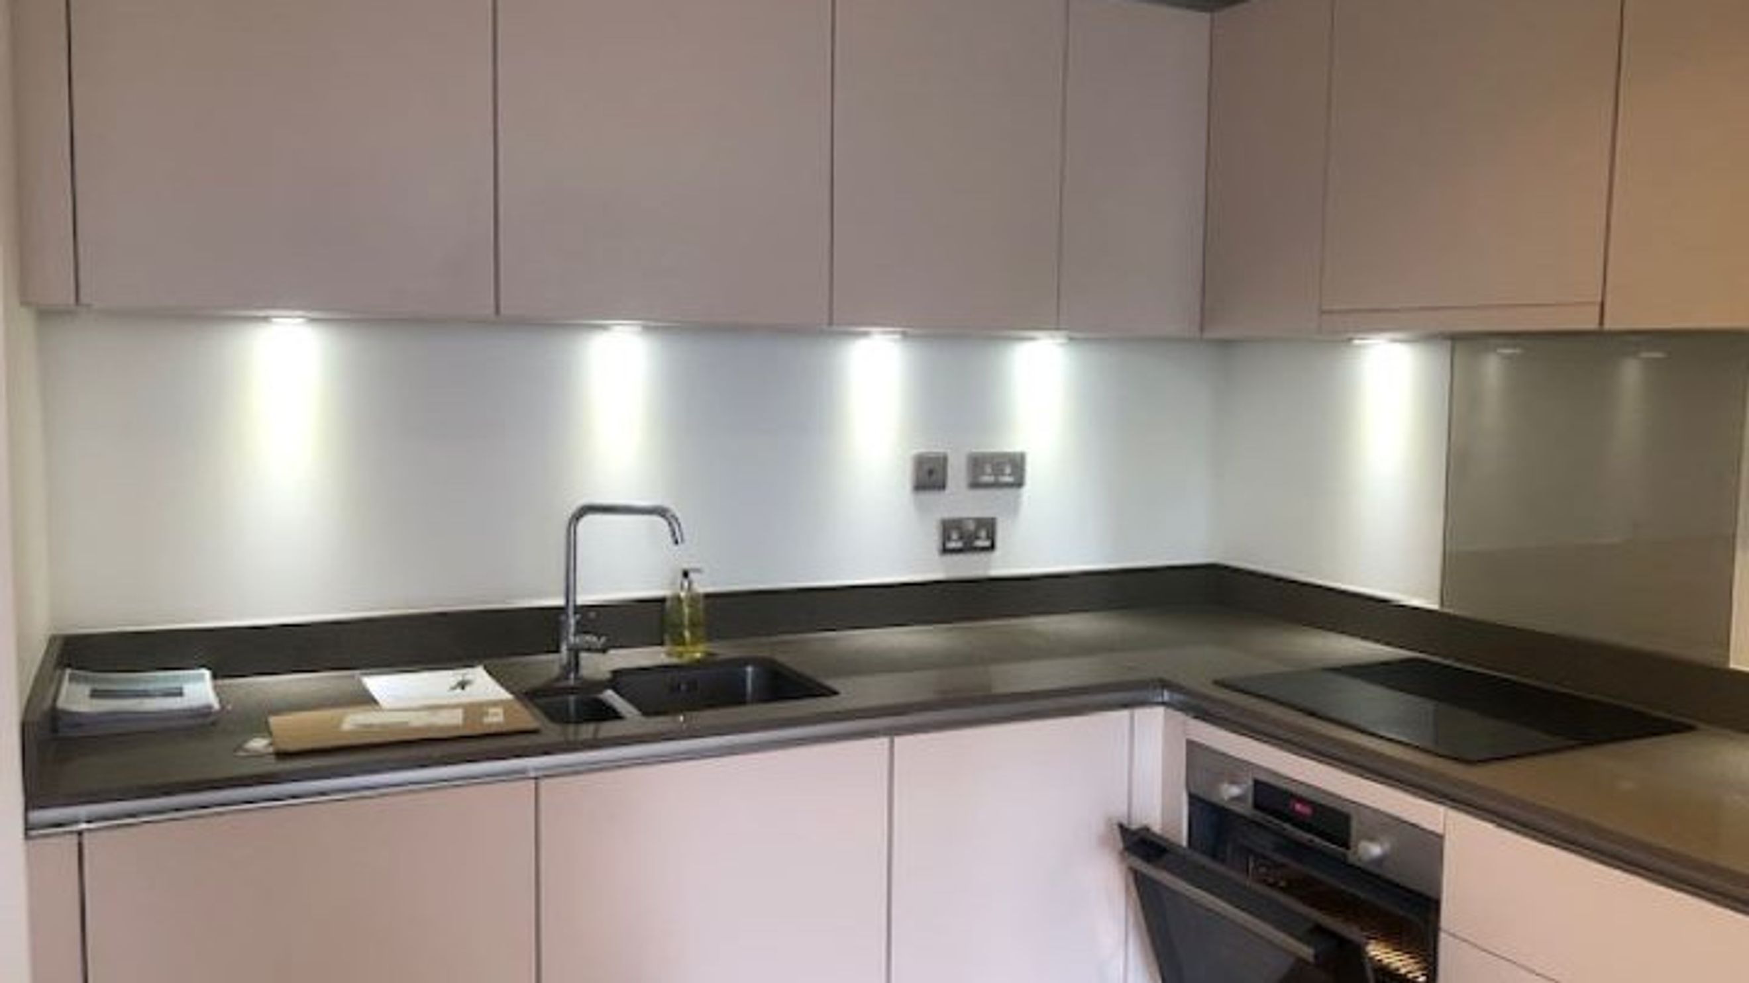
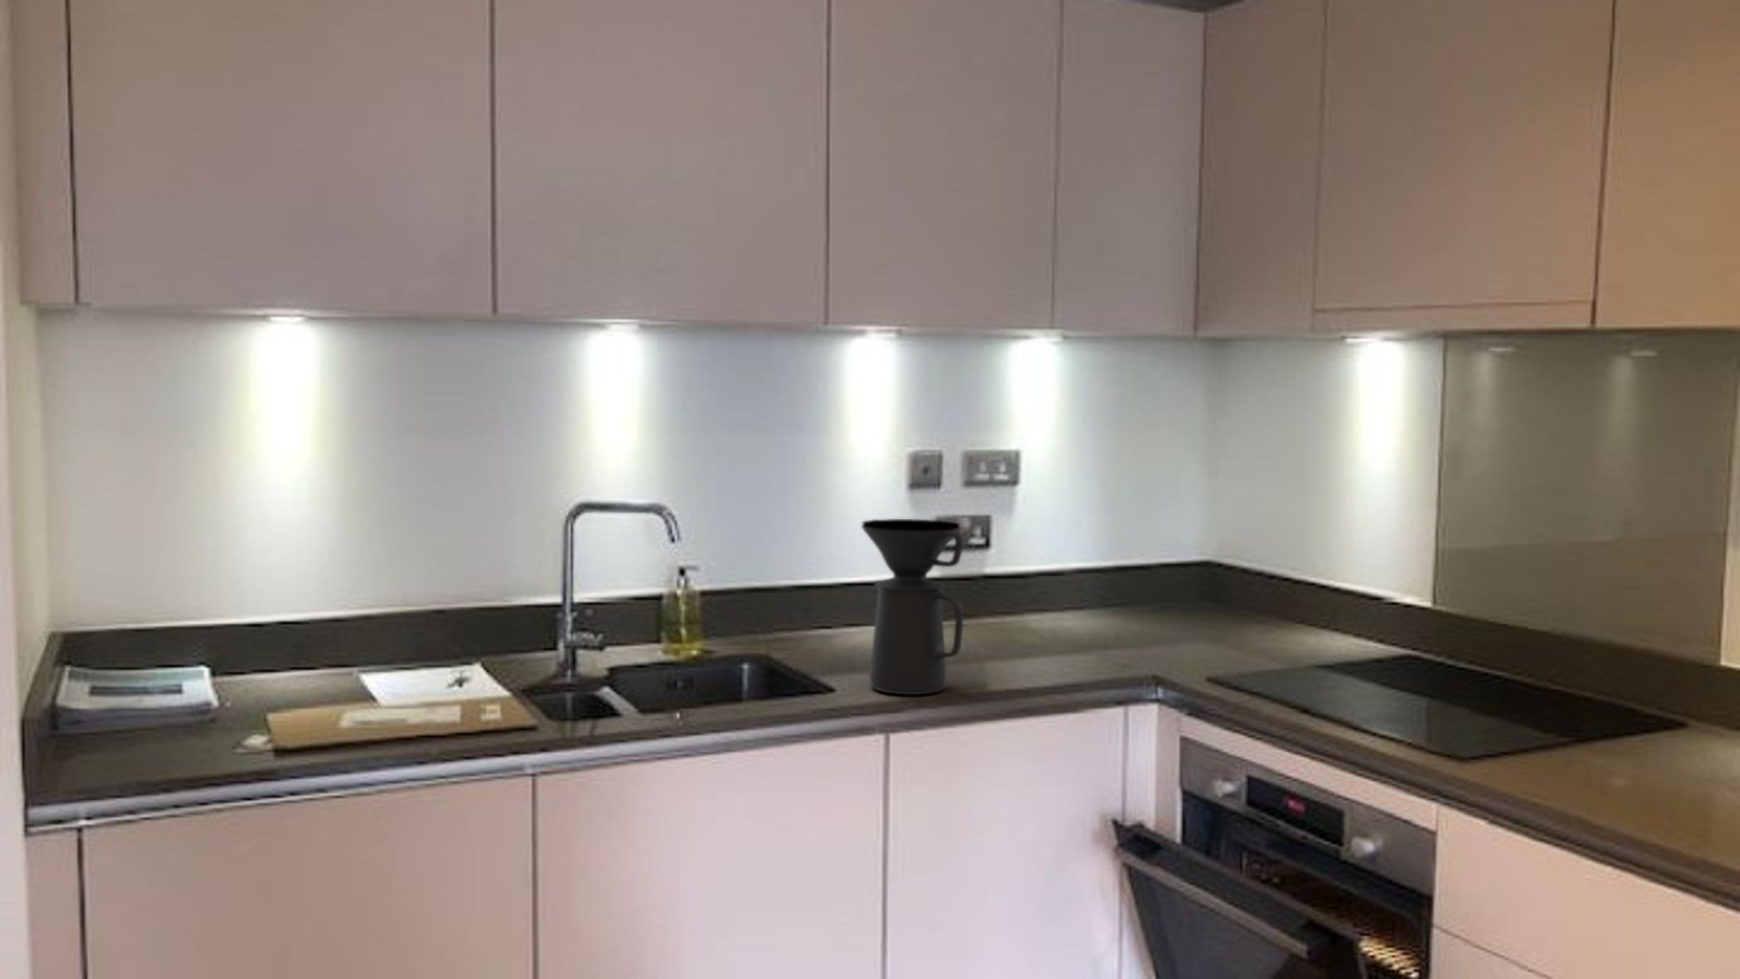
+ coffee maker [860,518,963,695]
